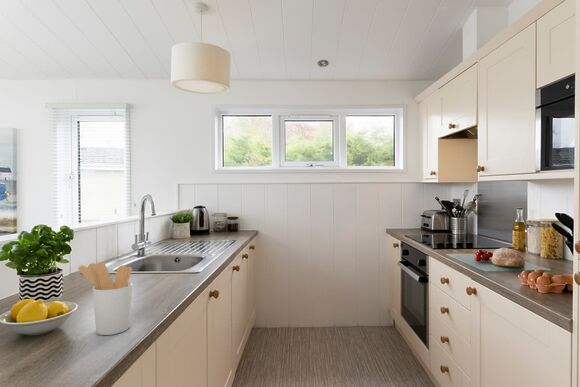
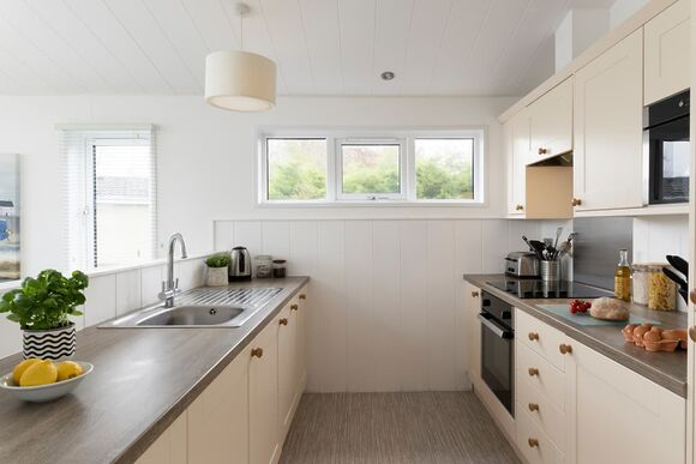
- utensil holder [77,261,133,336]
